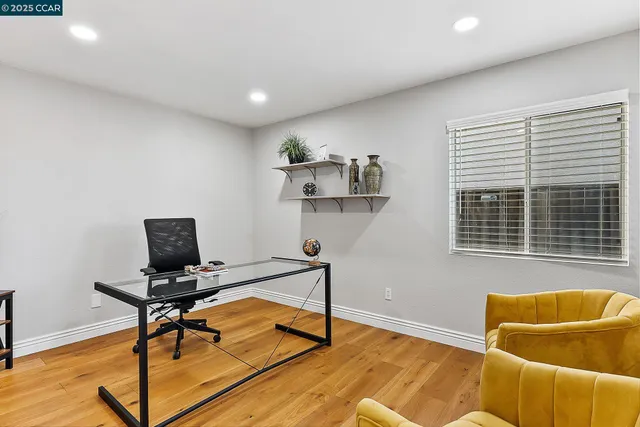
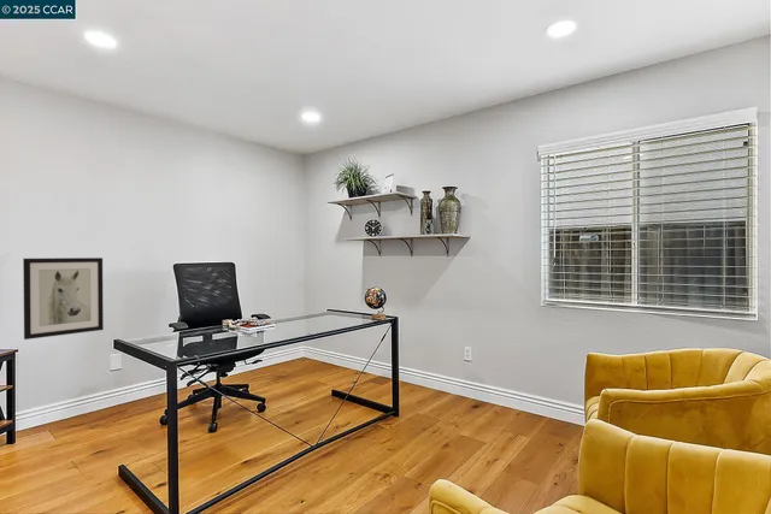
+ wall art [22,256,105,341]
